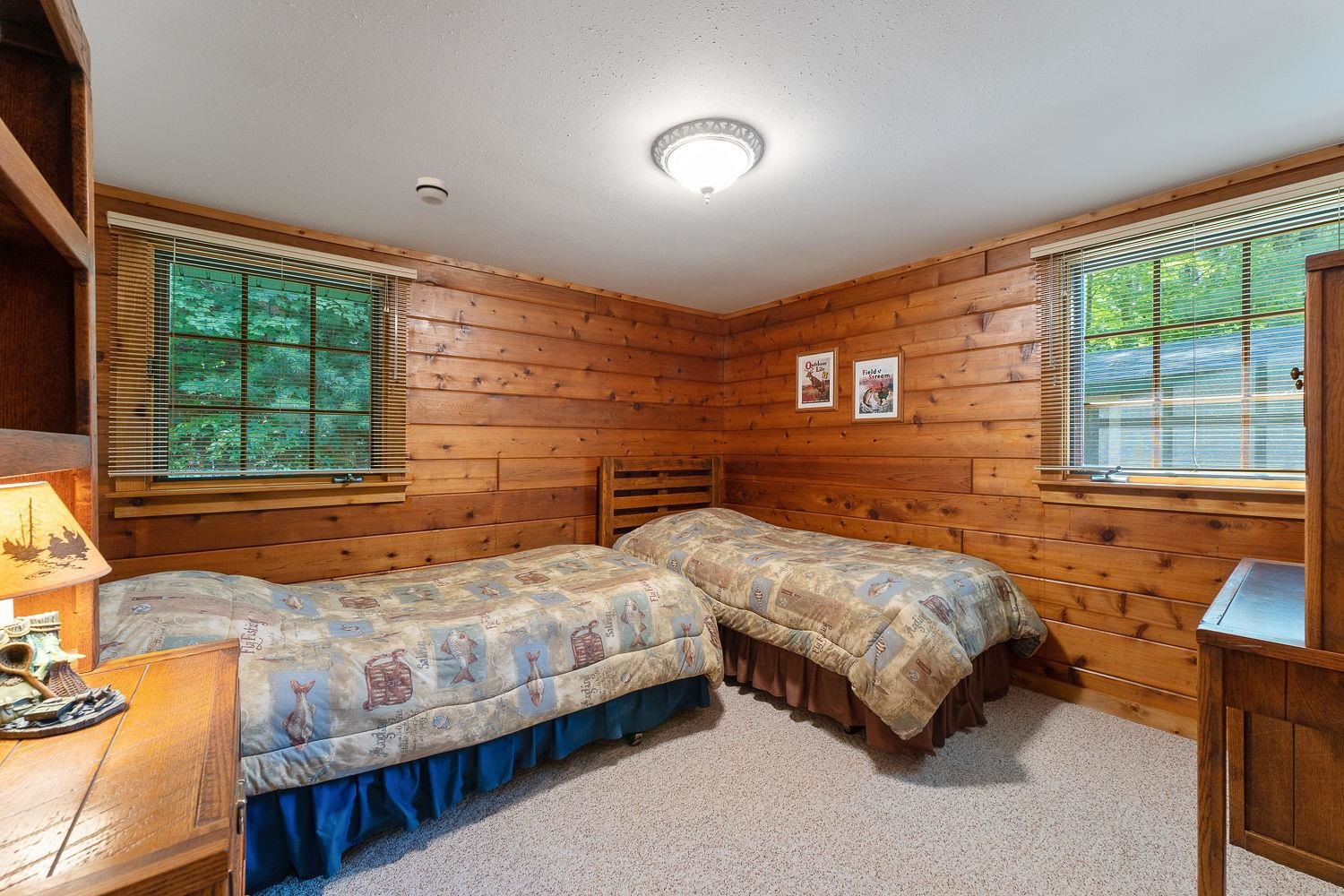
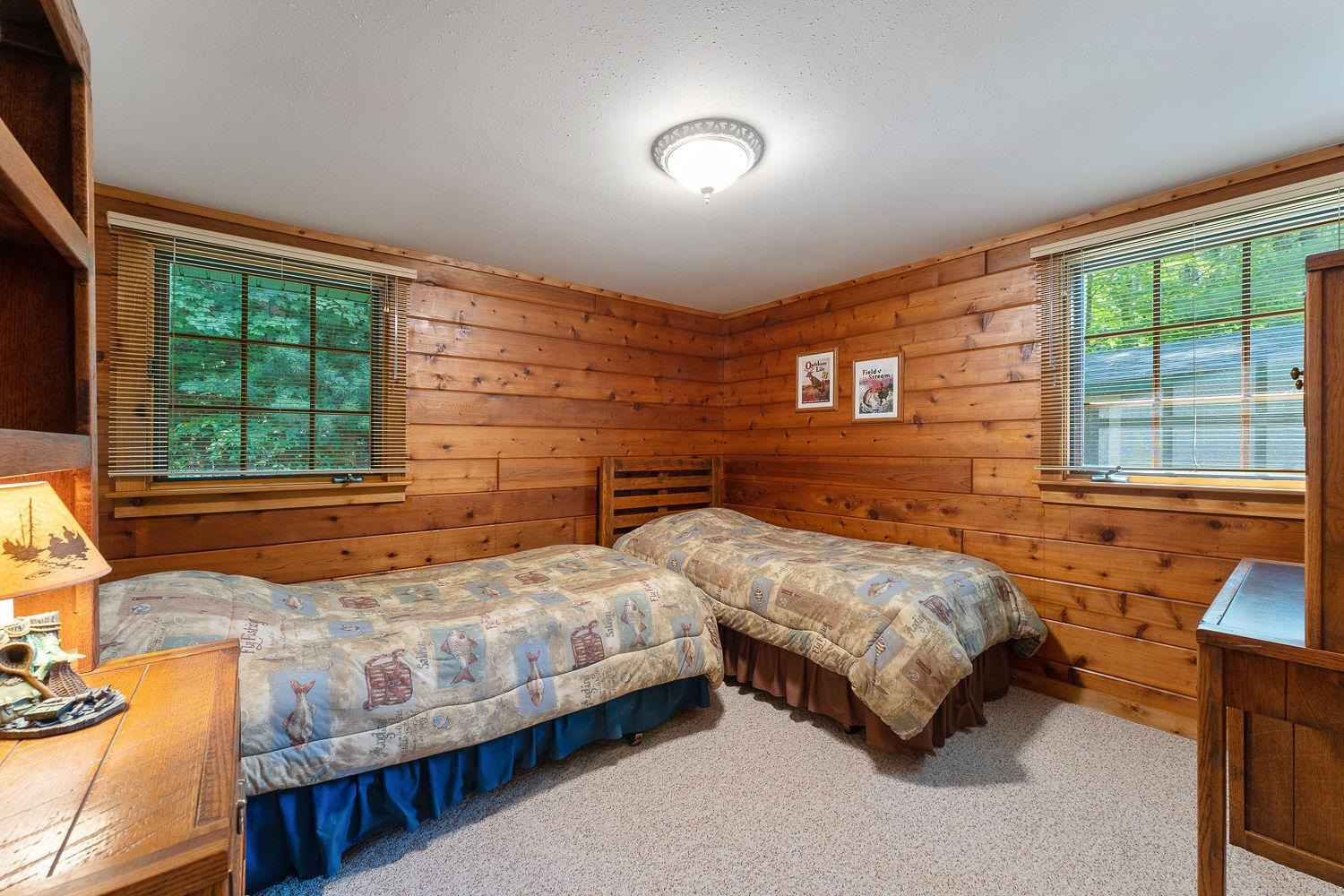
- smoke detector [415,177,450,206]
